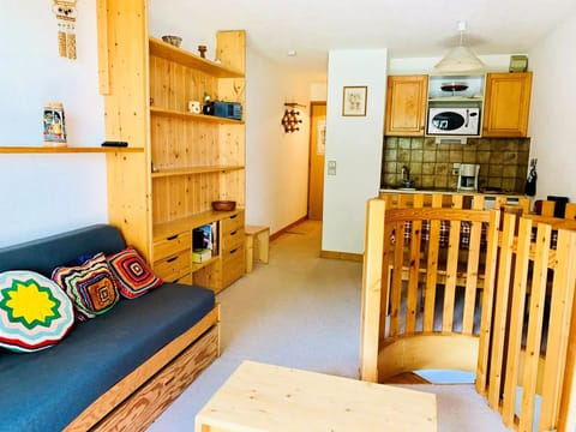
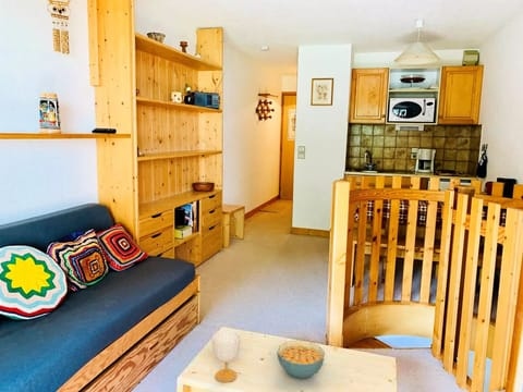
+ cereal bowl [276,340,326,379]
+ cup [211,329,242,383]
